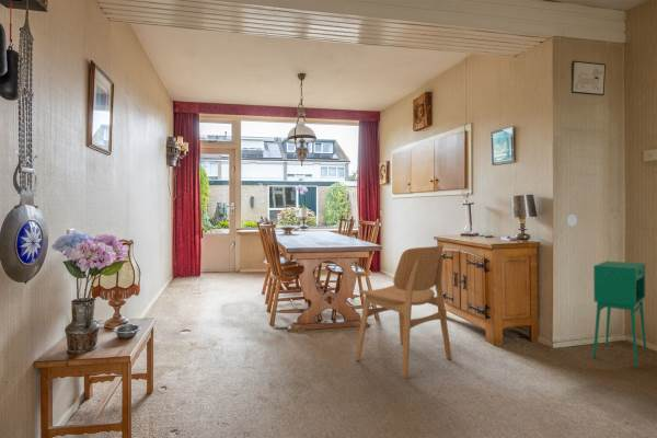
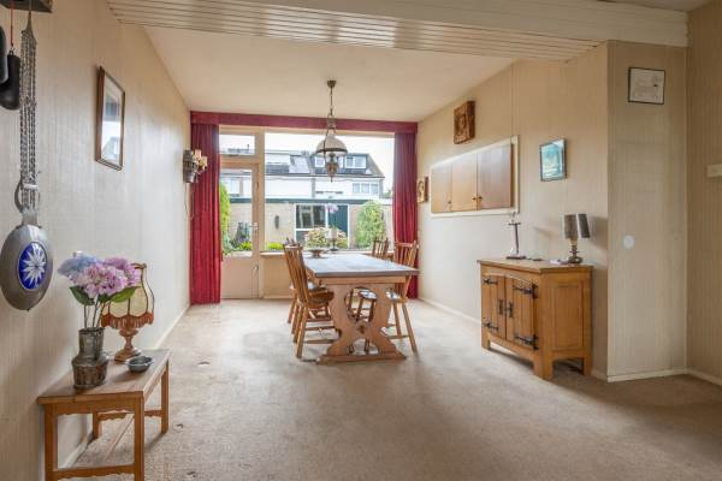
- dining chair [355,245,453,379]
- storage cabinet [592,261,648,368]
